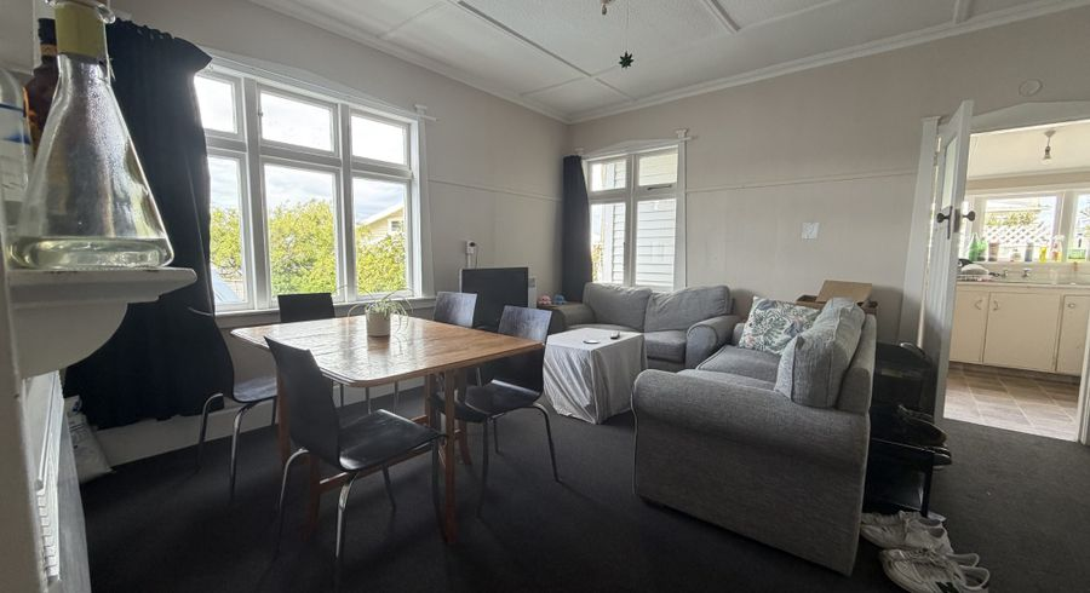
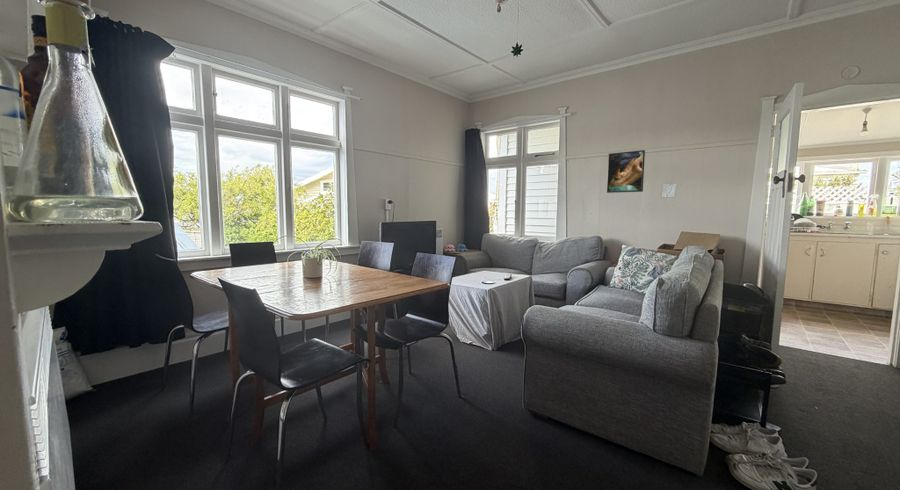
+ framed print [606,149,646,194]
